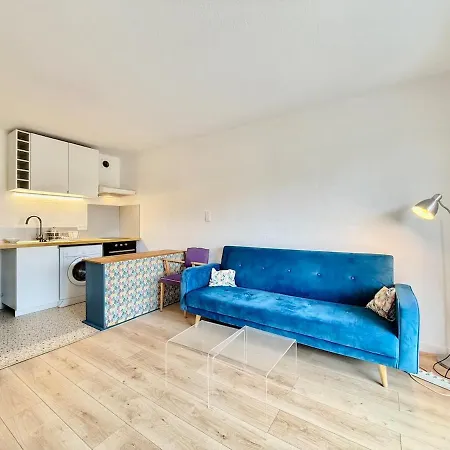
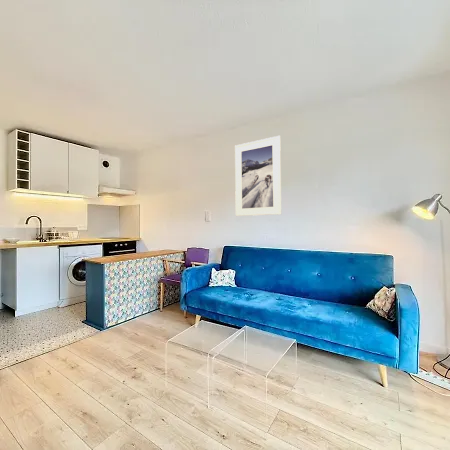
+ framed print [234,135,282,217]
